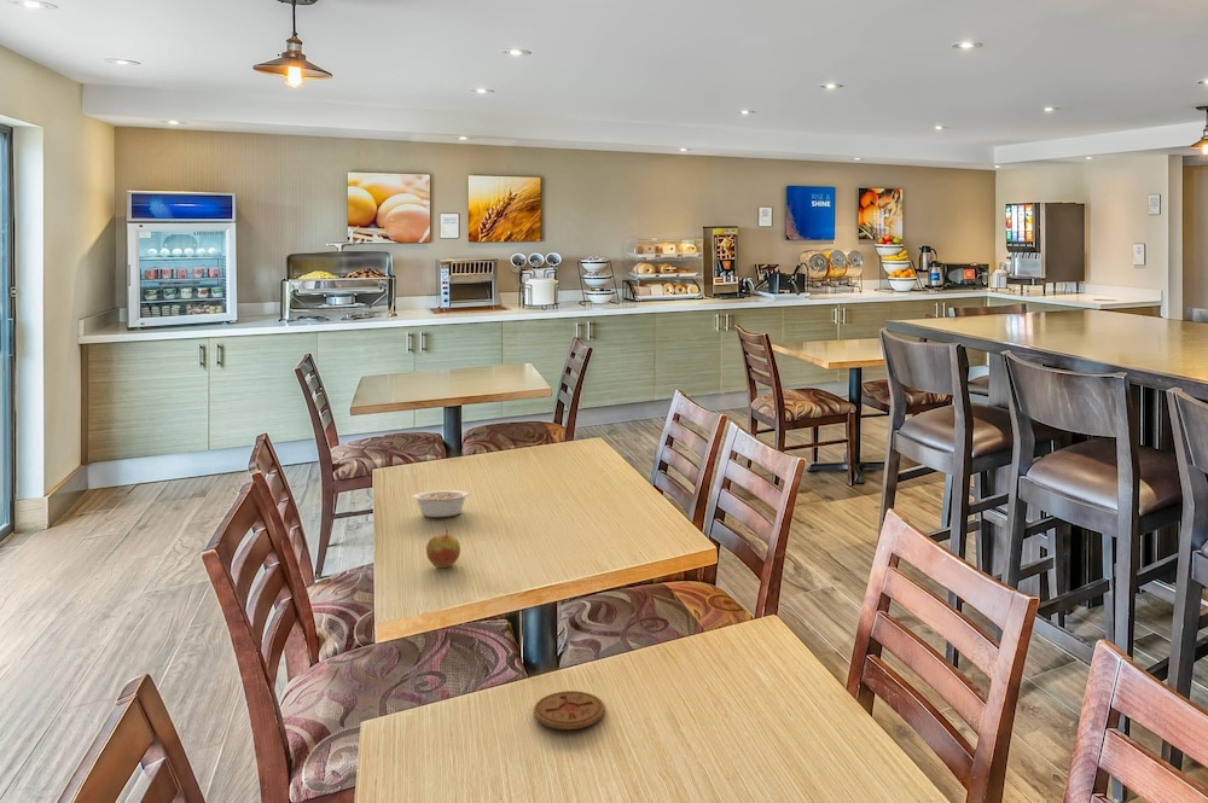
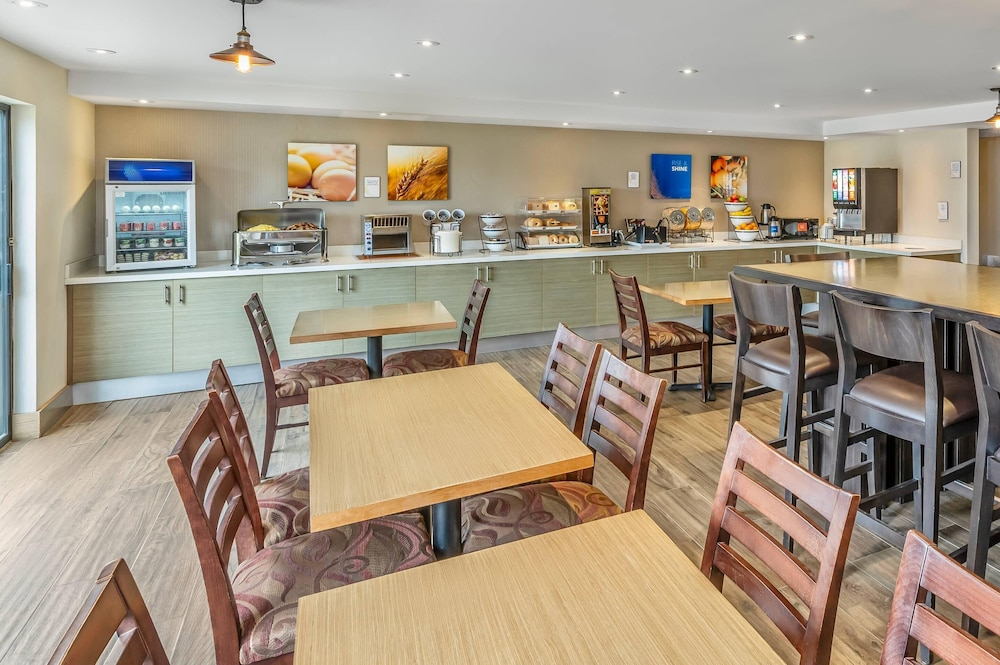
- legume [412,489,471,518]
- coaster [533,689,605,731]
- apple [425,528,461,569]
